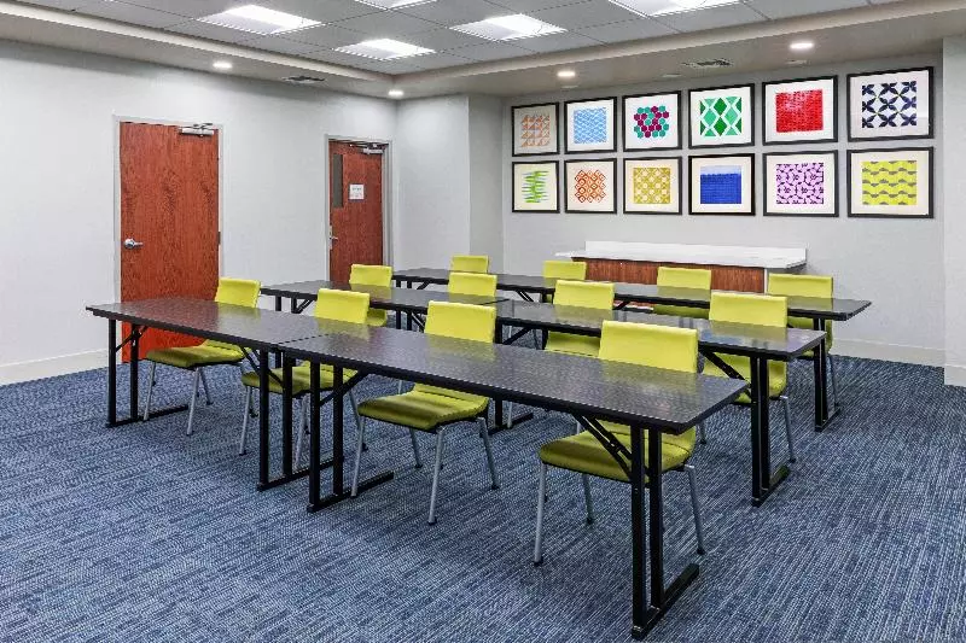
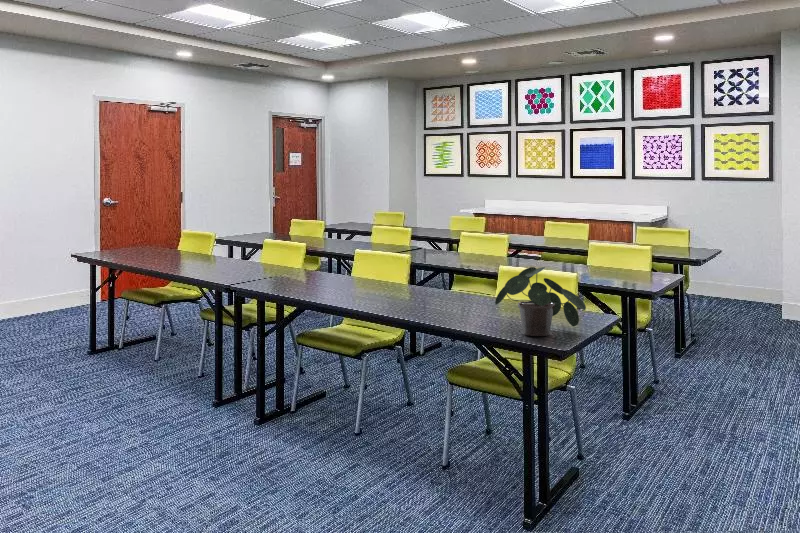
+ potted plant [494,266,587,337]
